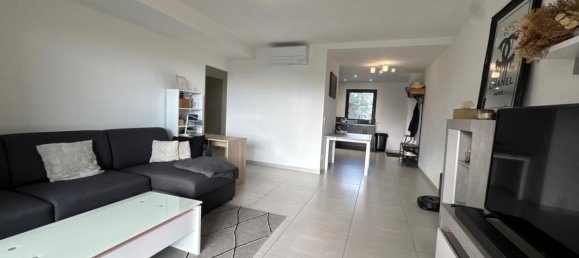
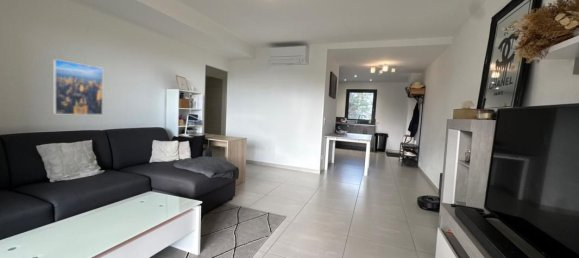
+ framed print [52,58,104,116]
